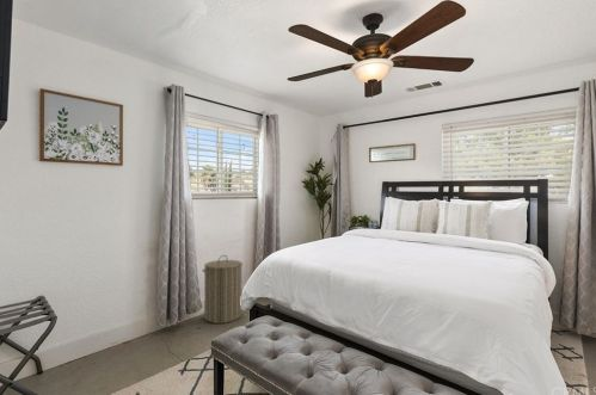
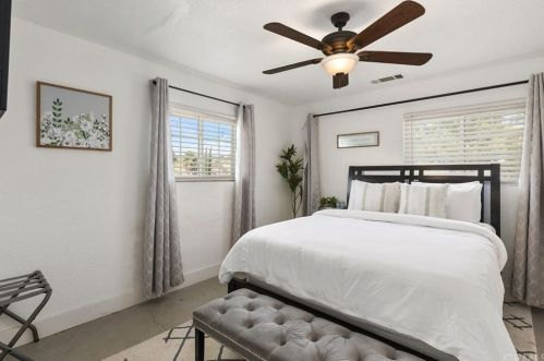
- laundry hamper [201,254,244,325]
